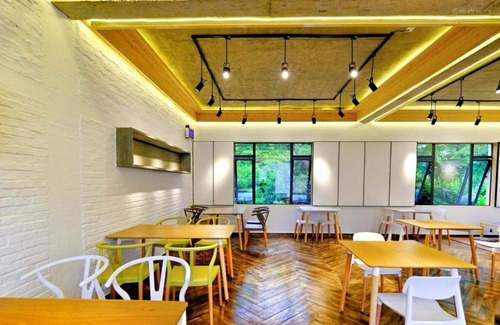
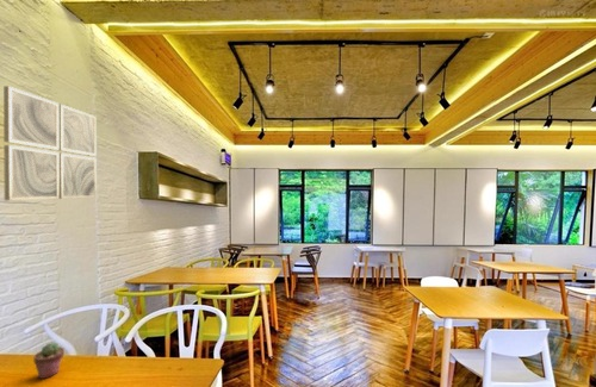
+ wall art [2,85,98,201]
+ potted succulent [32,341,66,380]
